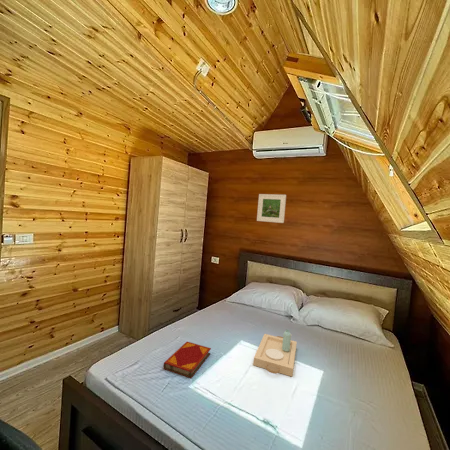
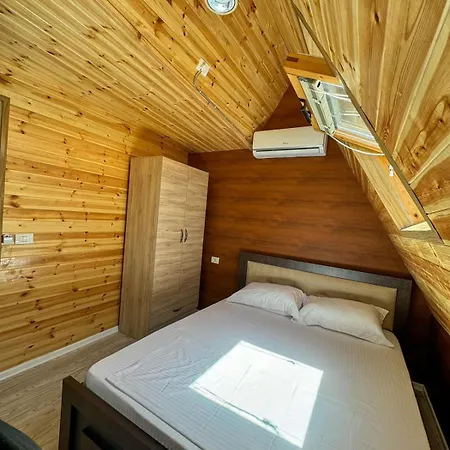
- serving tray [252,329,298,378]
- hardback book [162,341,212,379]
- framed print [256,193,287,224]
